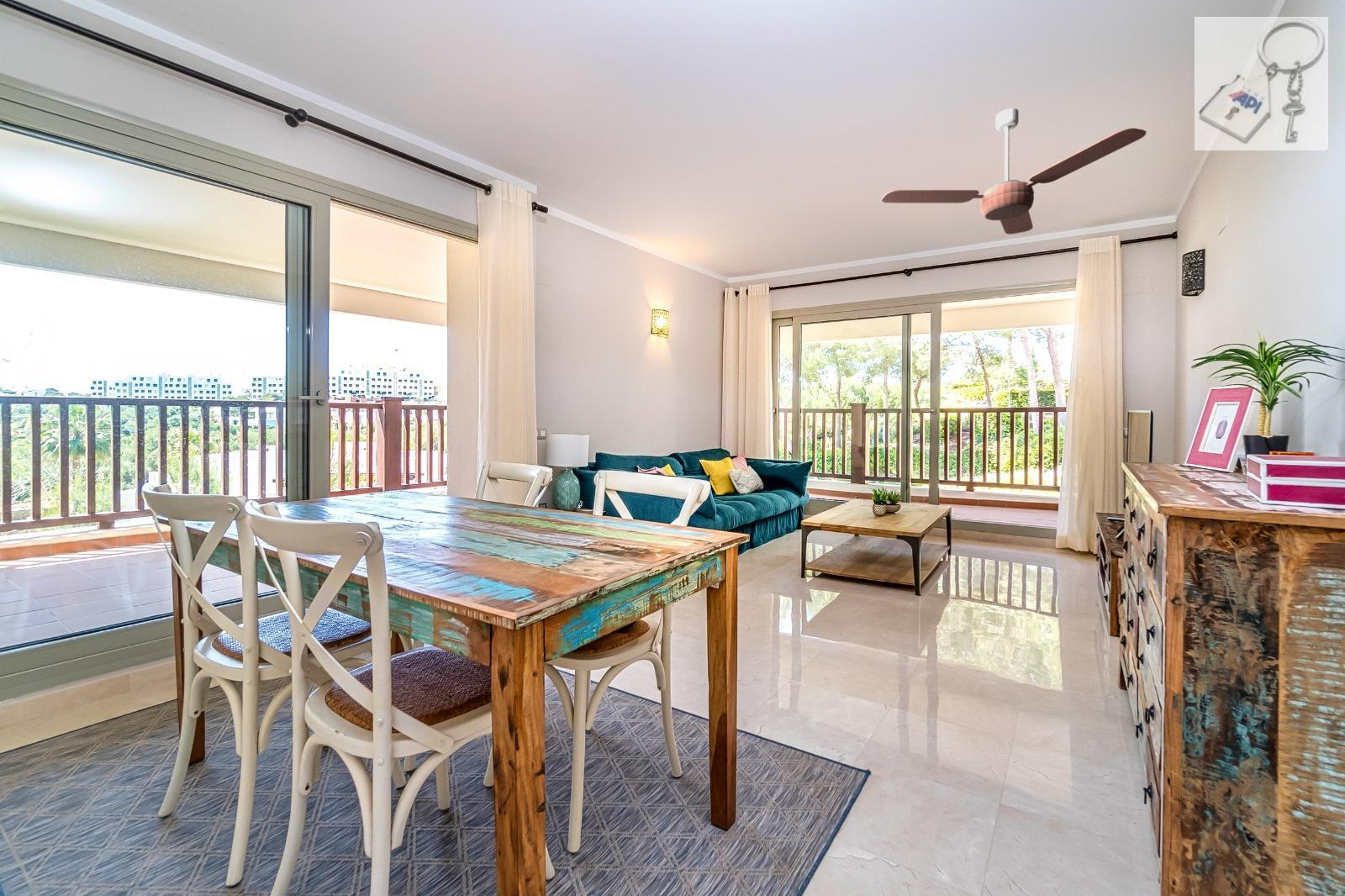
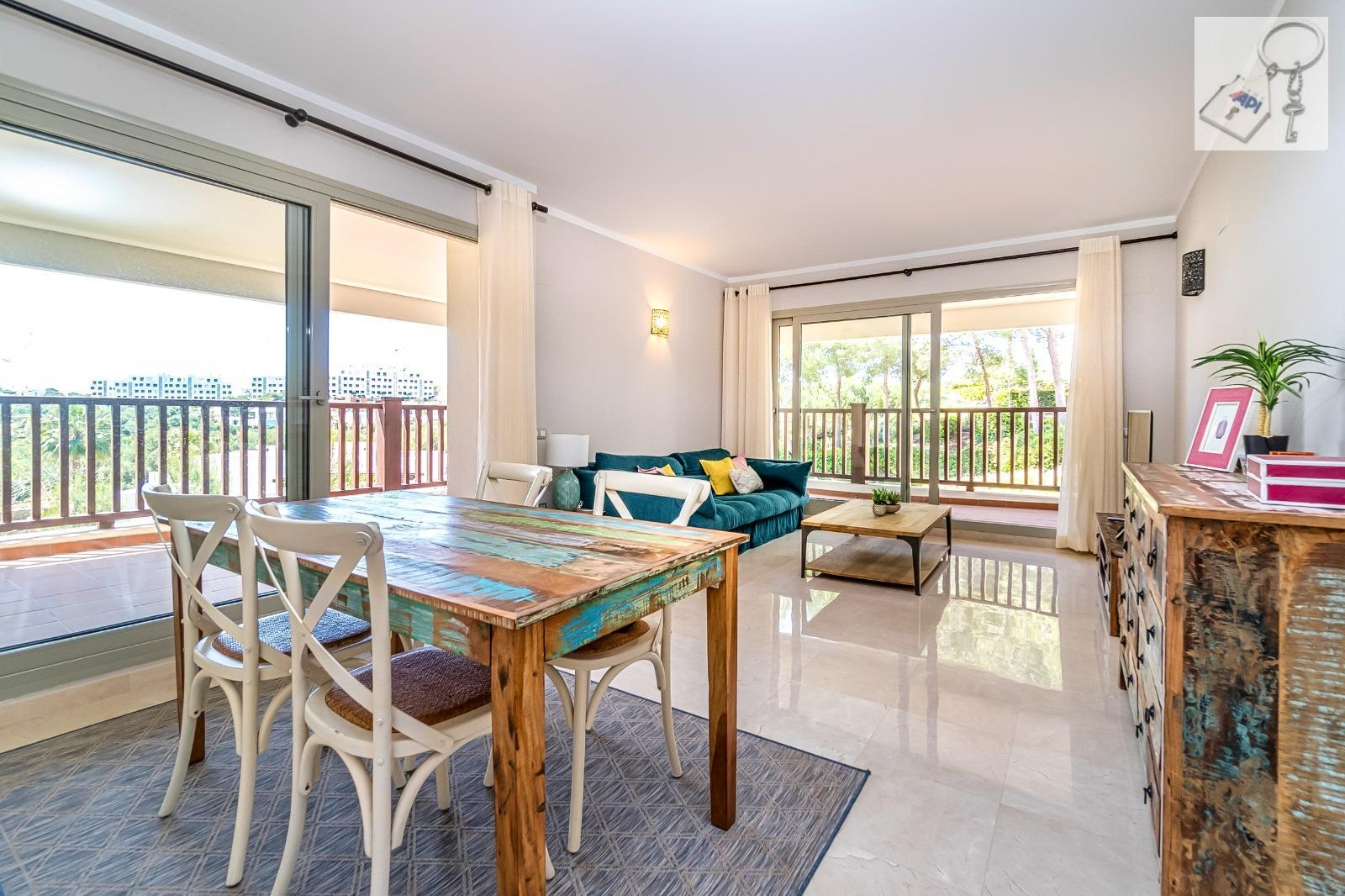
- ceiling fan [881,108,1147,235]
